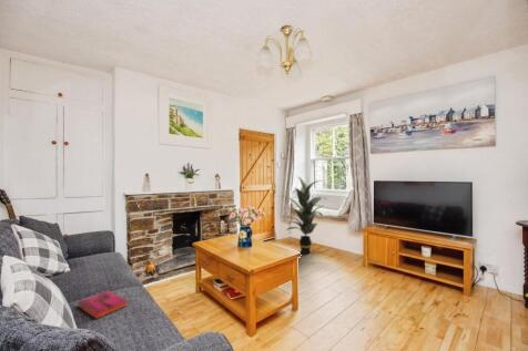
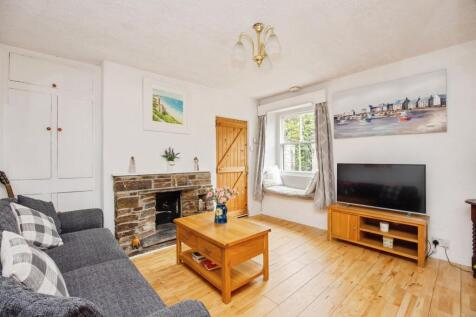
- indoor plant [280,176,329,255]
- hardback book [77,289,129,320]
